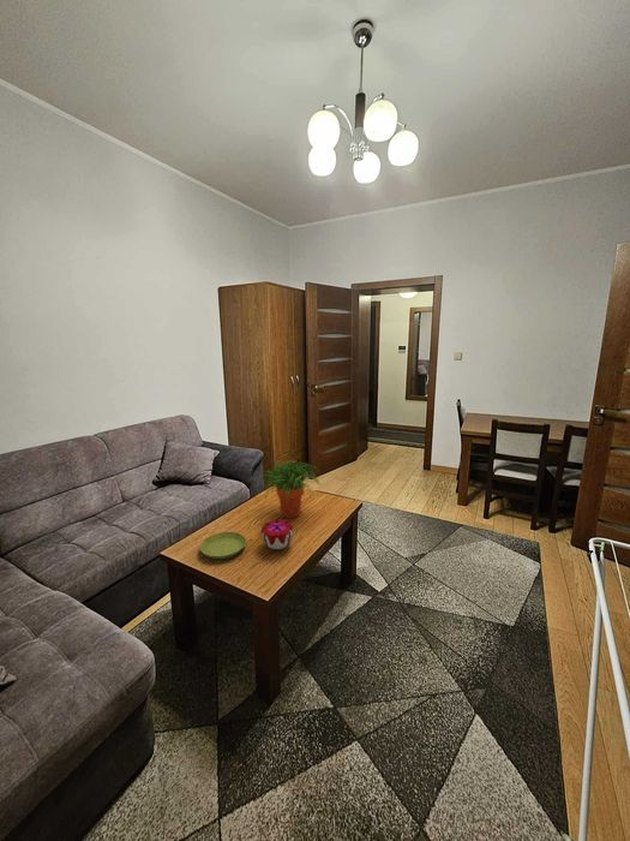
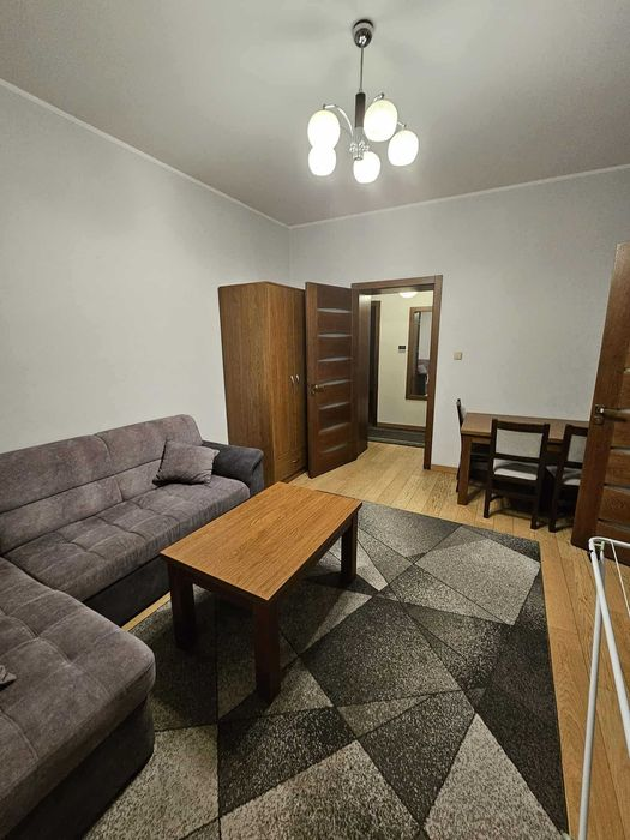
- saucer [199,531,247,560]
- potted plant [258,459,322,519]
- decorative bowl [260,519,294,550]
